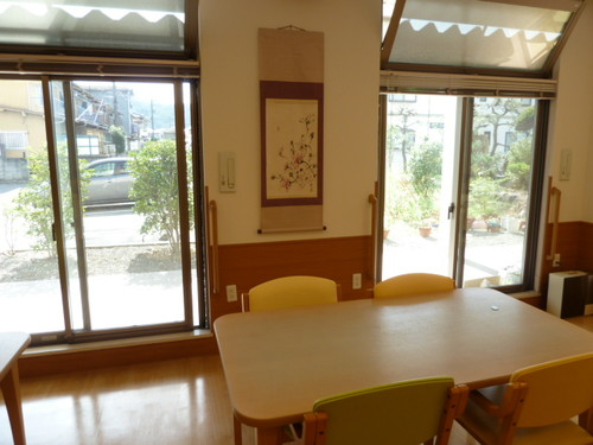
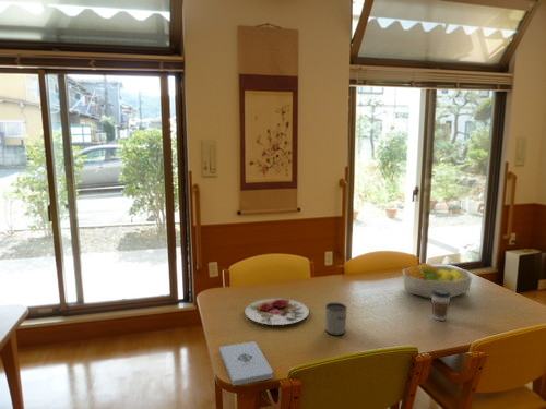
+ plate [244,298,310,326]
+ fruit bowl [402,262,473,299]
+ notepad [218,340,274,387]
+ coffee cup [430,288,451,322]
+ mug [324,302,348,336]
